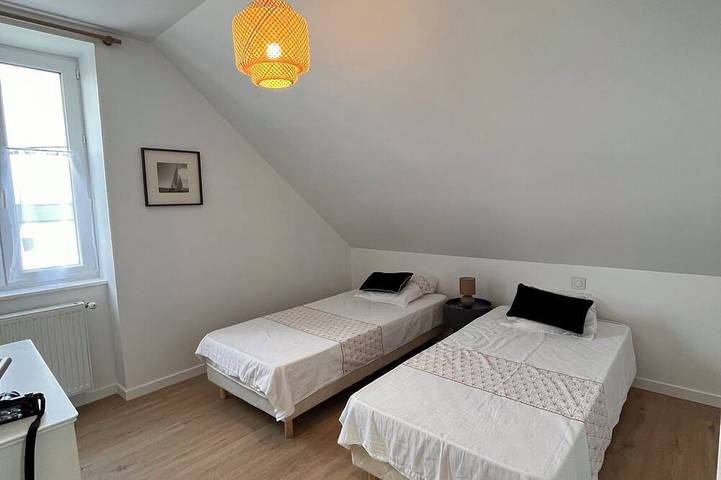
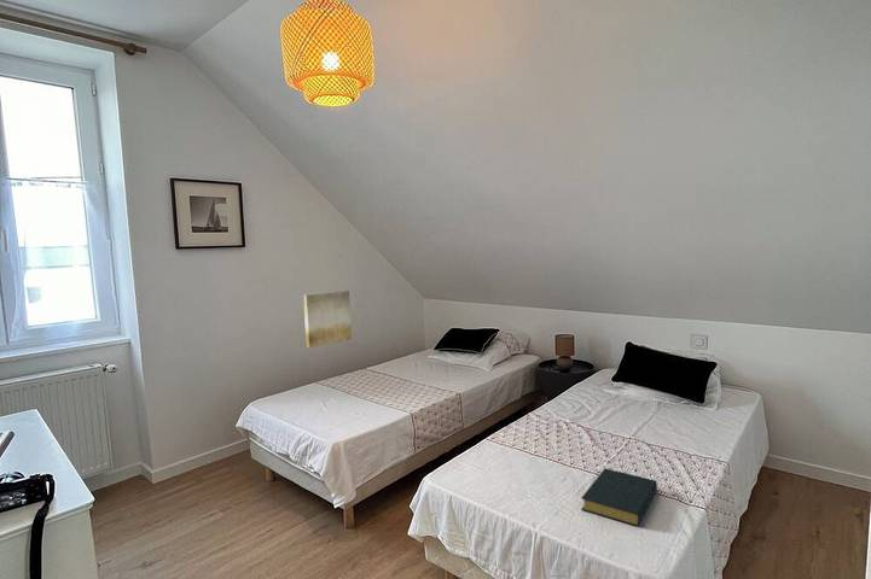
+ wall art [302,290,353,349]
+ hardback book [581,468,658,527]
